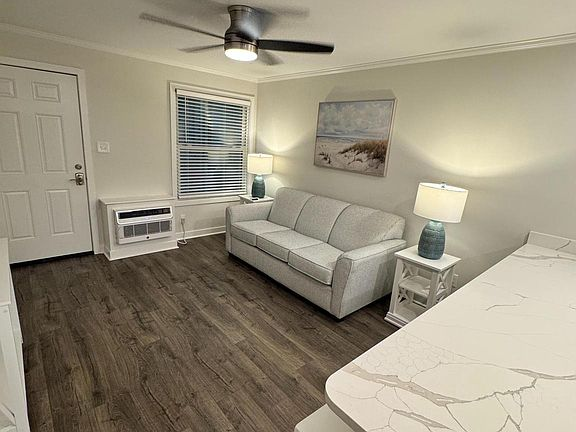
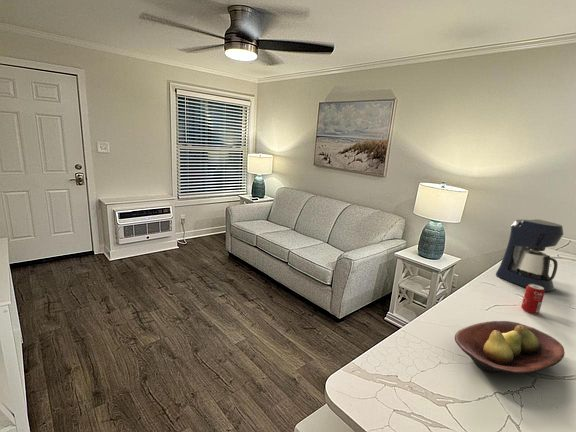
+ coffee maker [495,218,565,292]
+ fruit bowl [454,320,566,375]
+ beverage can [520,284,546,315]
